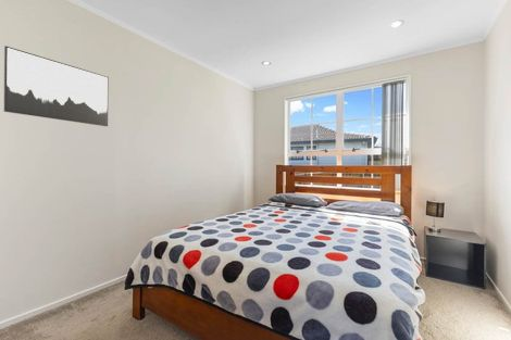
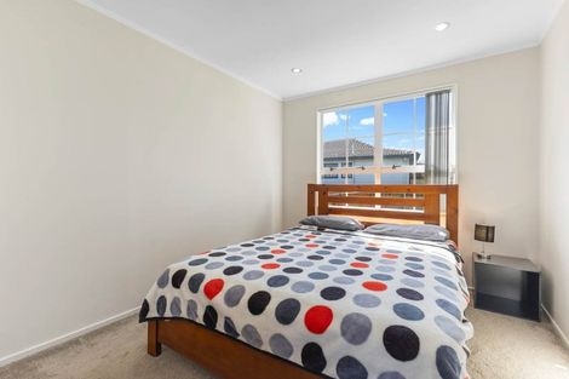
- wall art [3,45,110,127]
